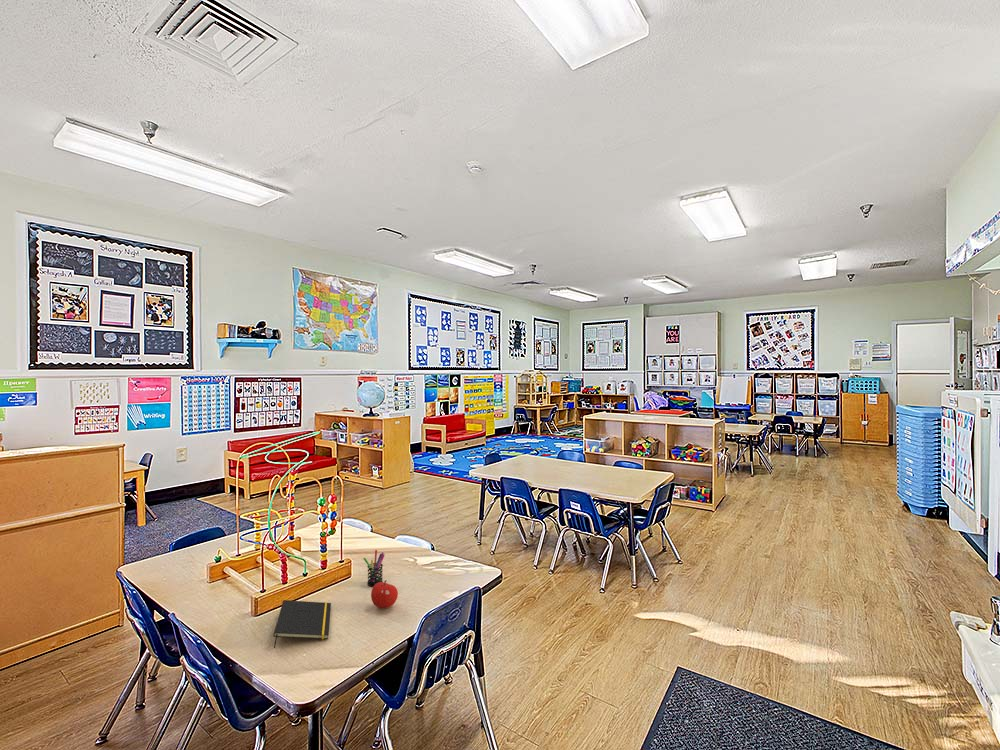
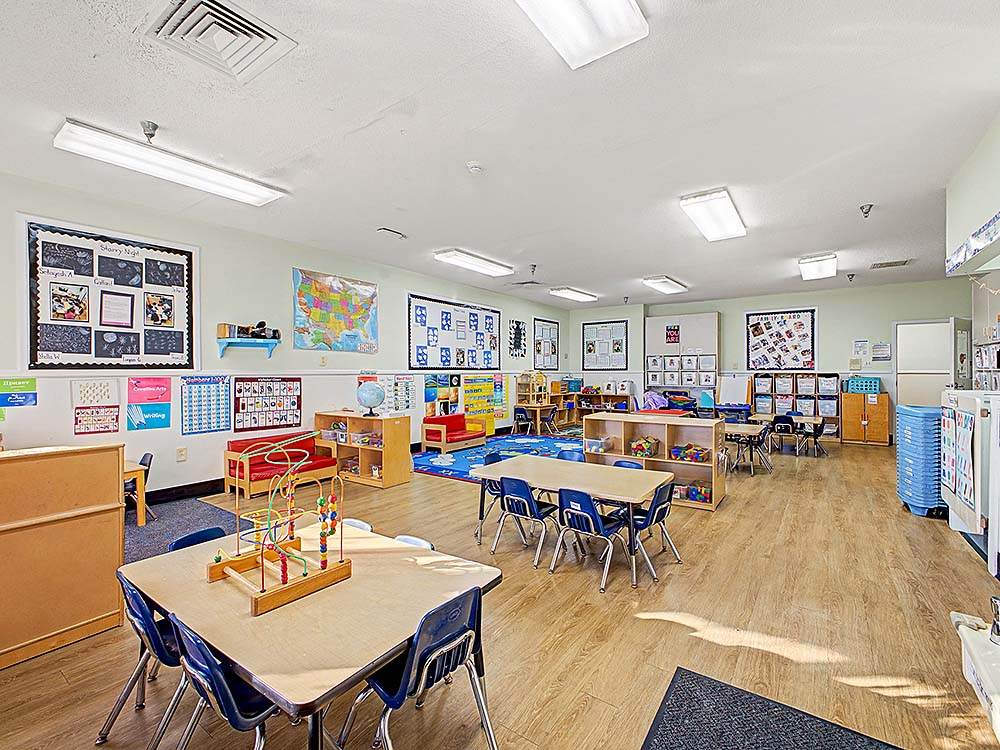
- pen holder [363,549,386,587]
- notepad [272,599,332,649]
- fruit [370,579,399,610]
